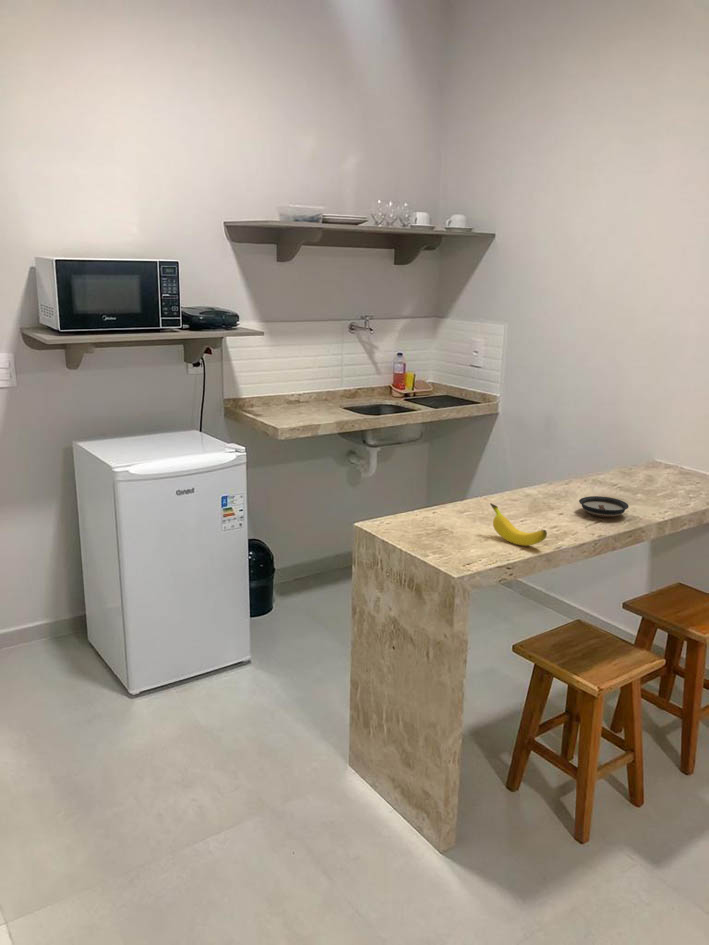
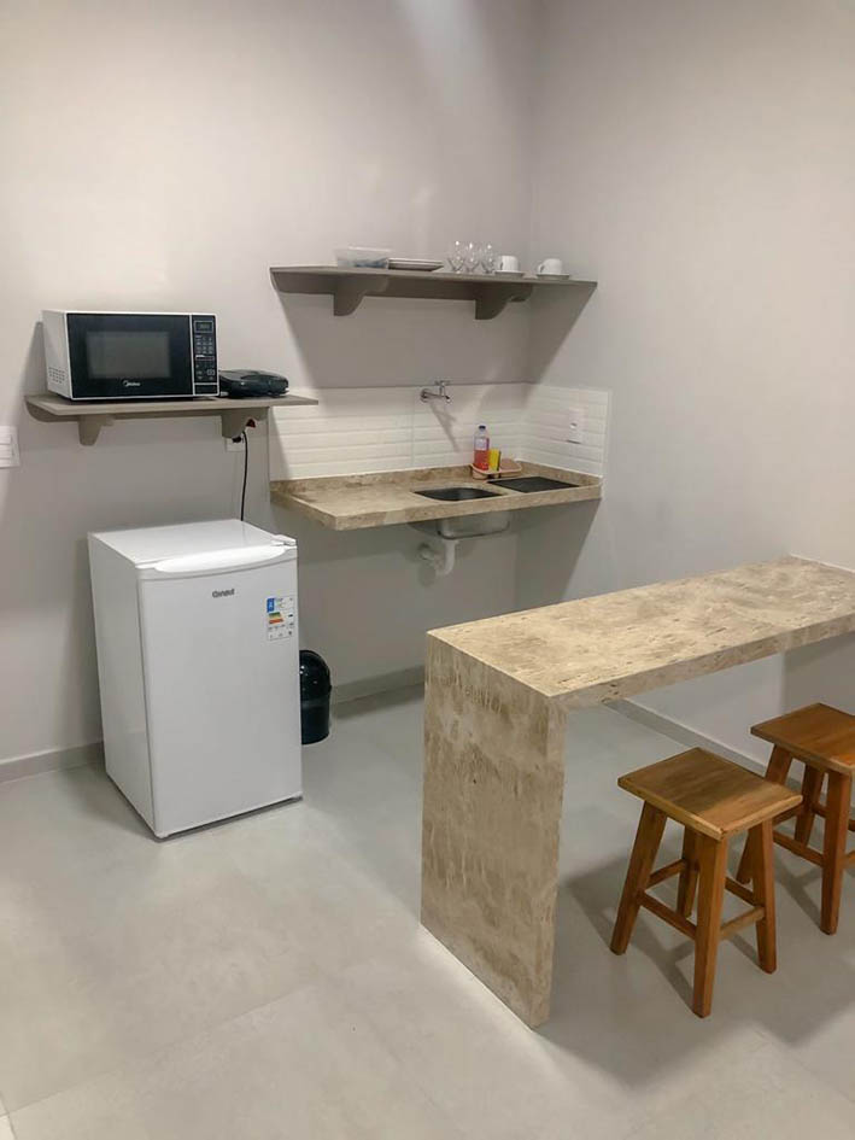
- banana [489,502,548,547]
- saucer [578,495,630,518]
